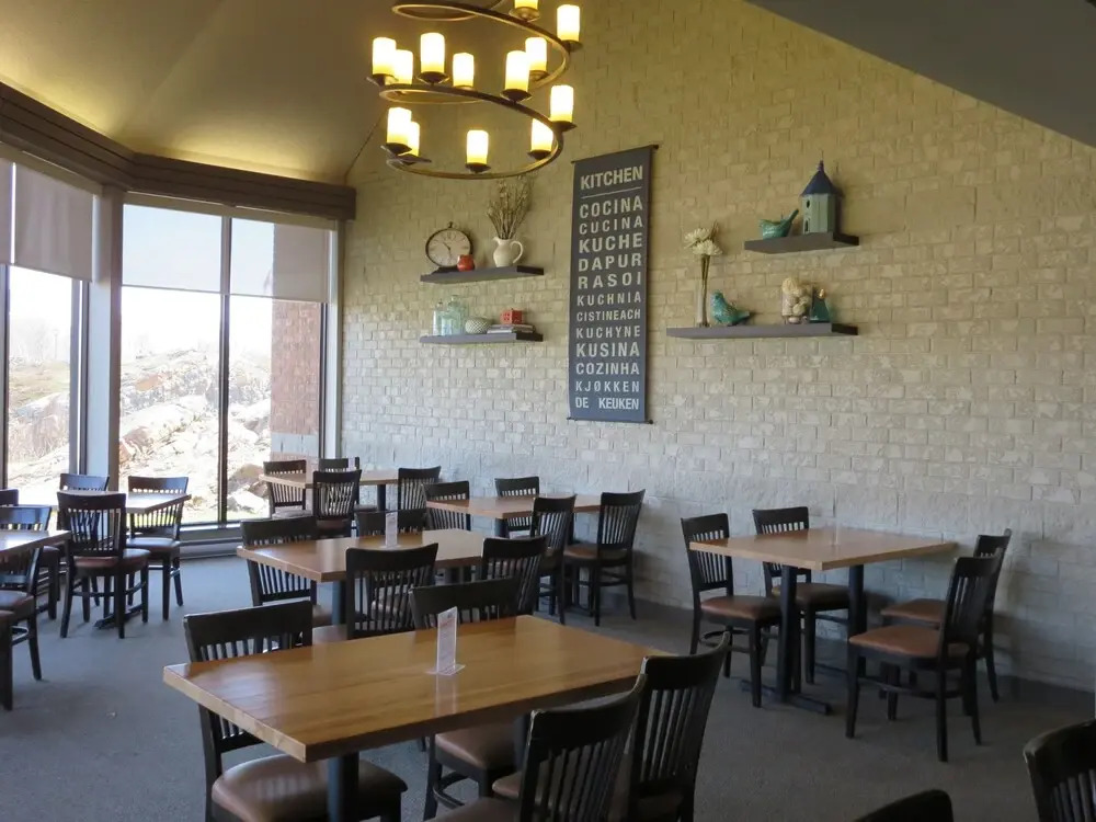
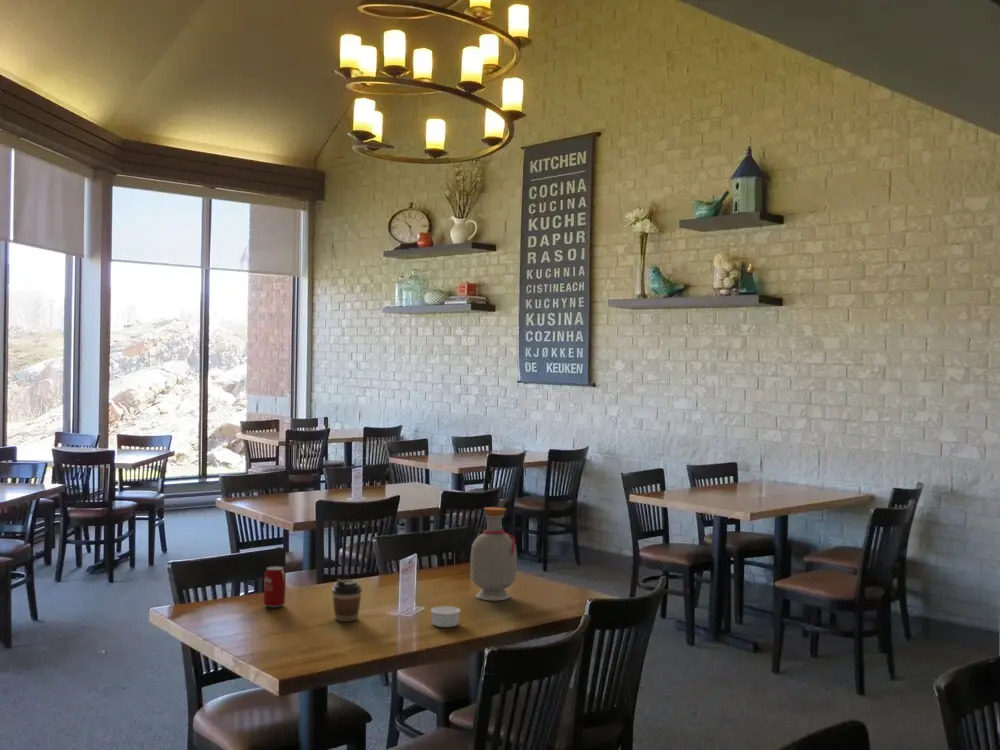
+ coffee cup [331,578,363,623]
+ beverage can [263,565,286,608]
+ ramekin [430,605,461,628]
+ bottle [469,506,518,601]
